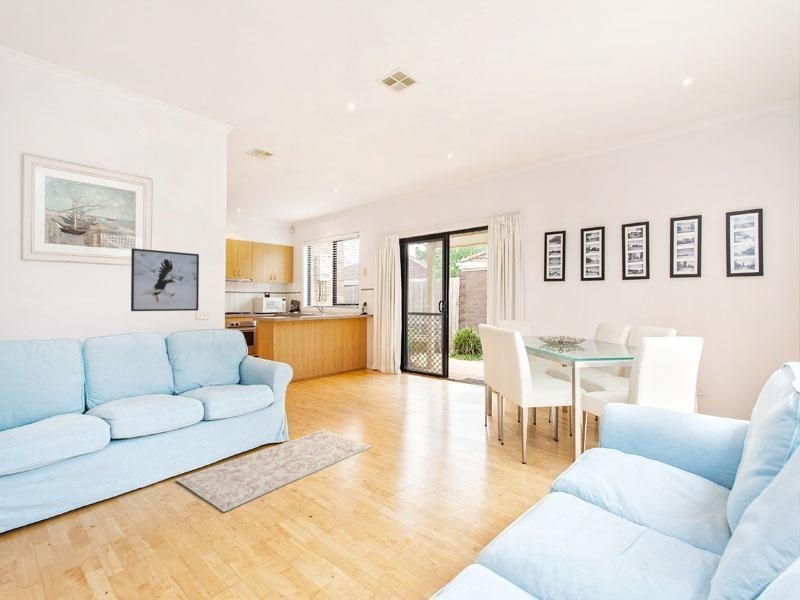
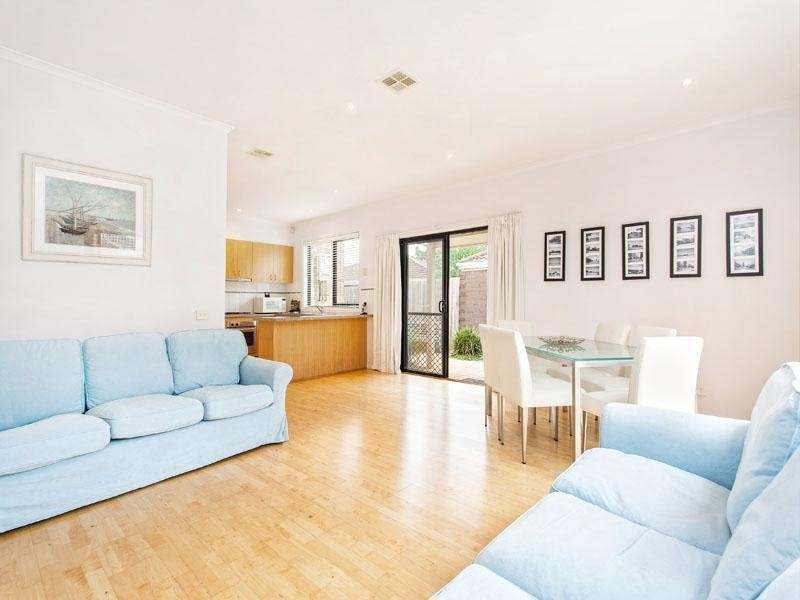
- rug [175,429,374,513]
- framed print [130,247,200,312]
